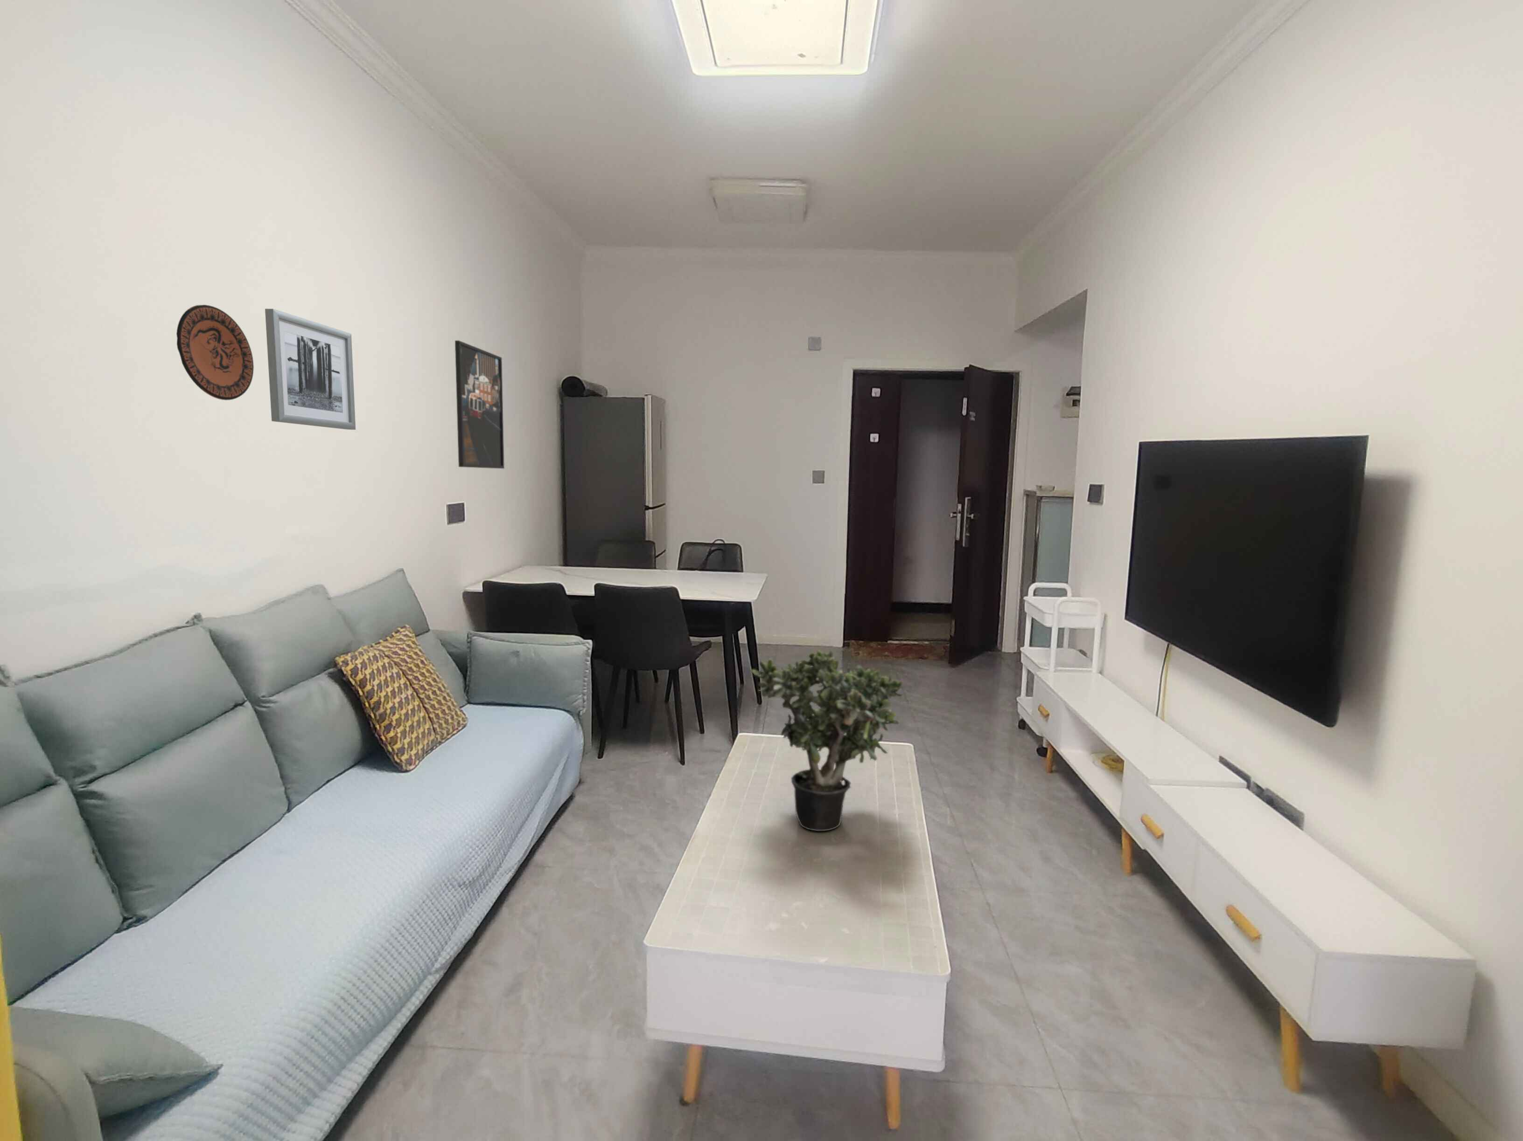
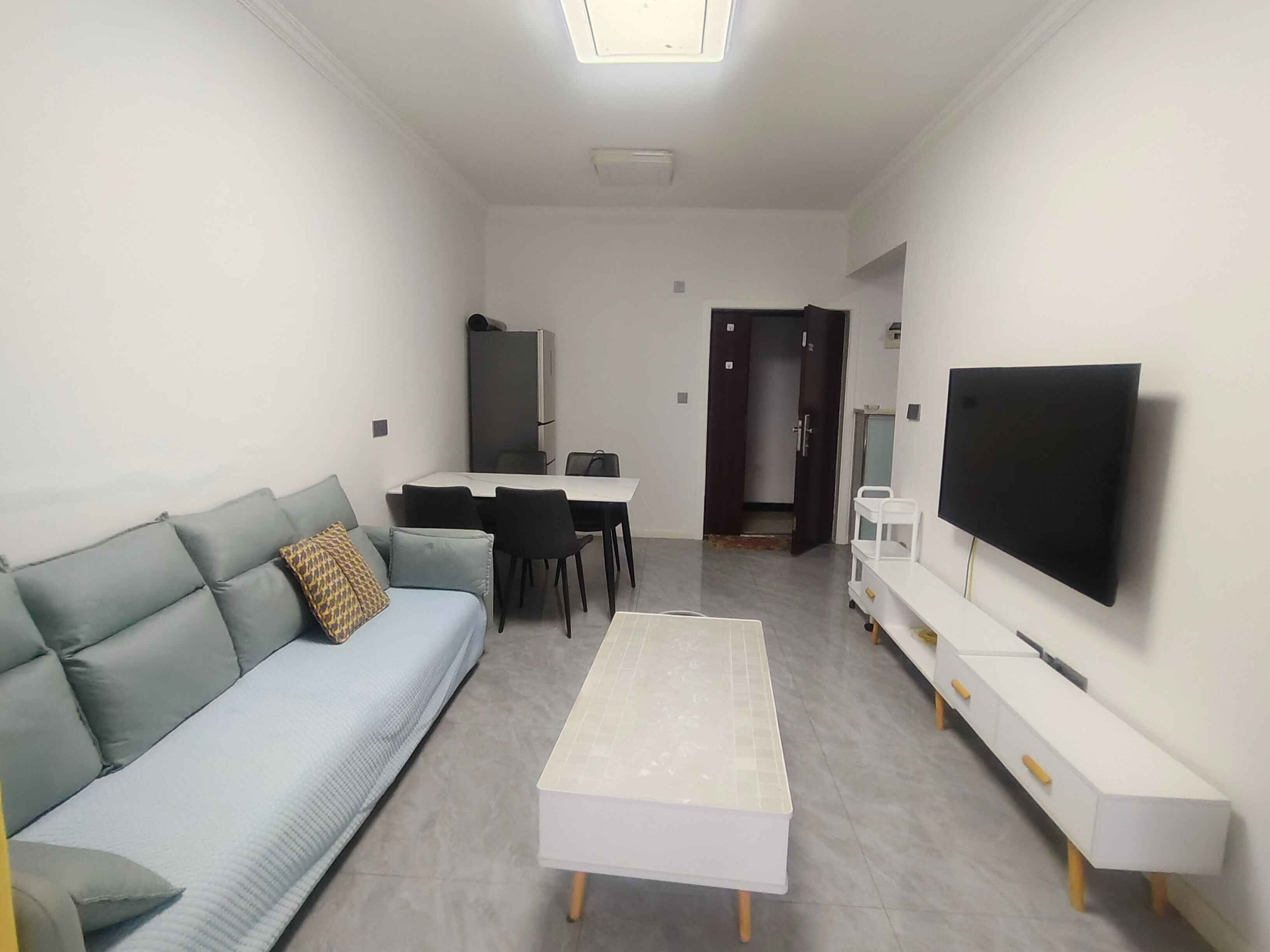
- decorative plate [176,304,254,400]
- wall art [265,308,356,430]
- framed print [455,340,505,469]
- potted plant [751,650,903,832]
